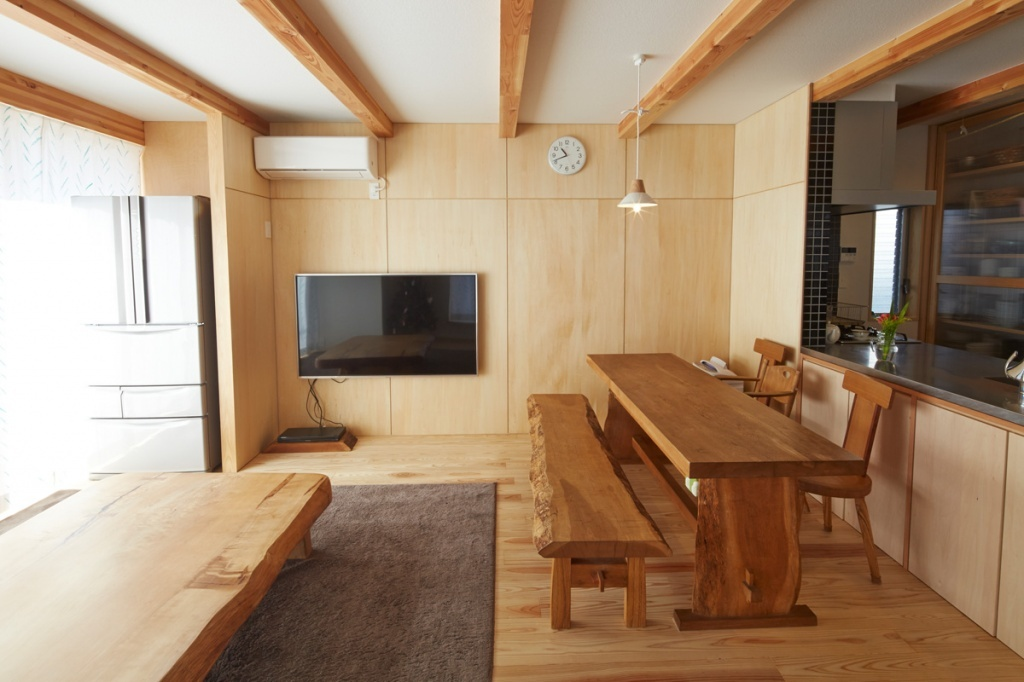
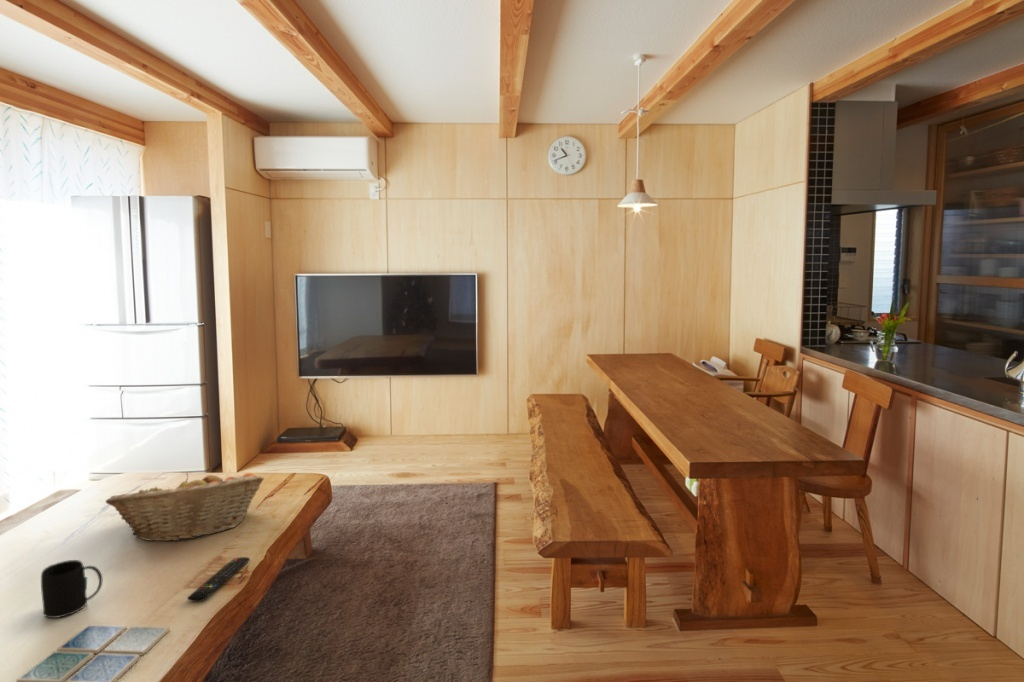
+ fruit basket [105,472,265,542]
+ remote control [187,556,251,603]
+ drink coaster [15,624,171,682]
+ mug [40,559,103,619]
